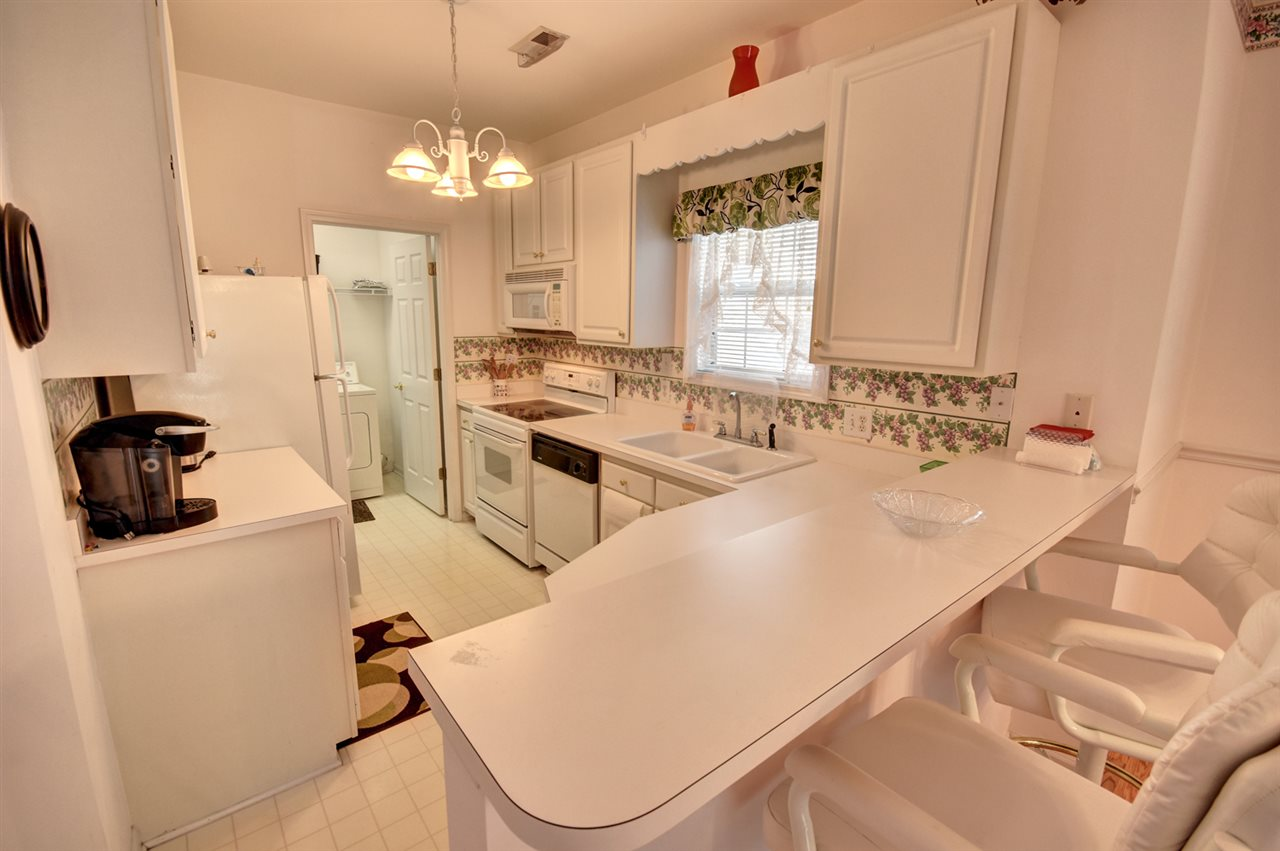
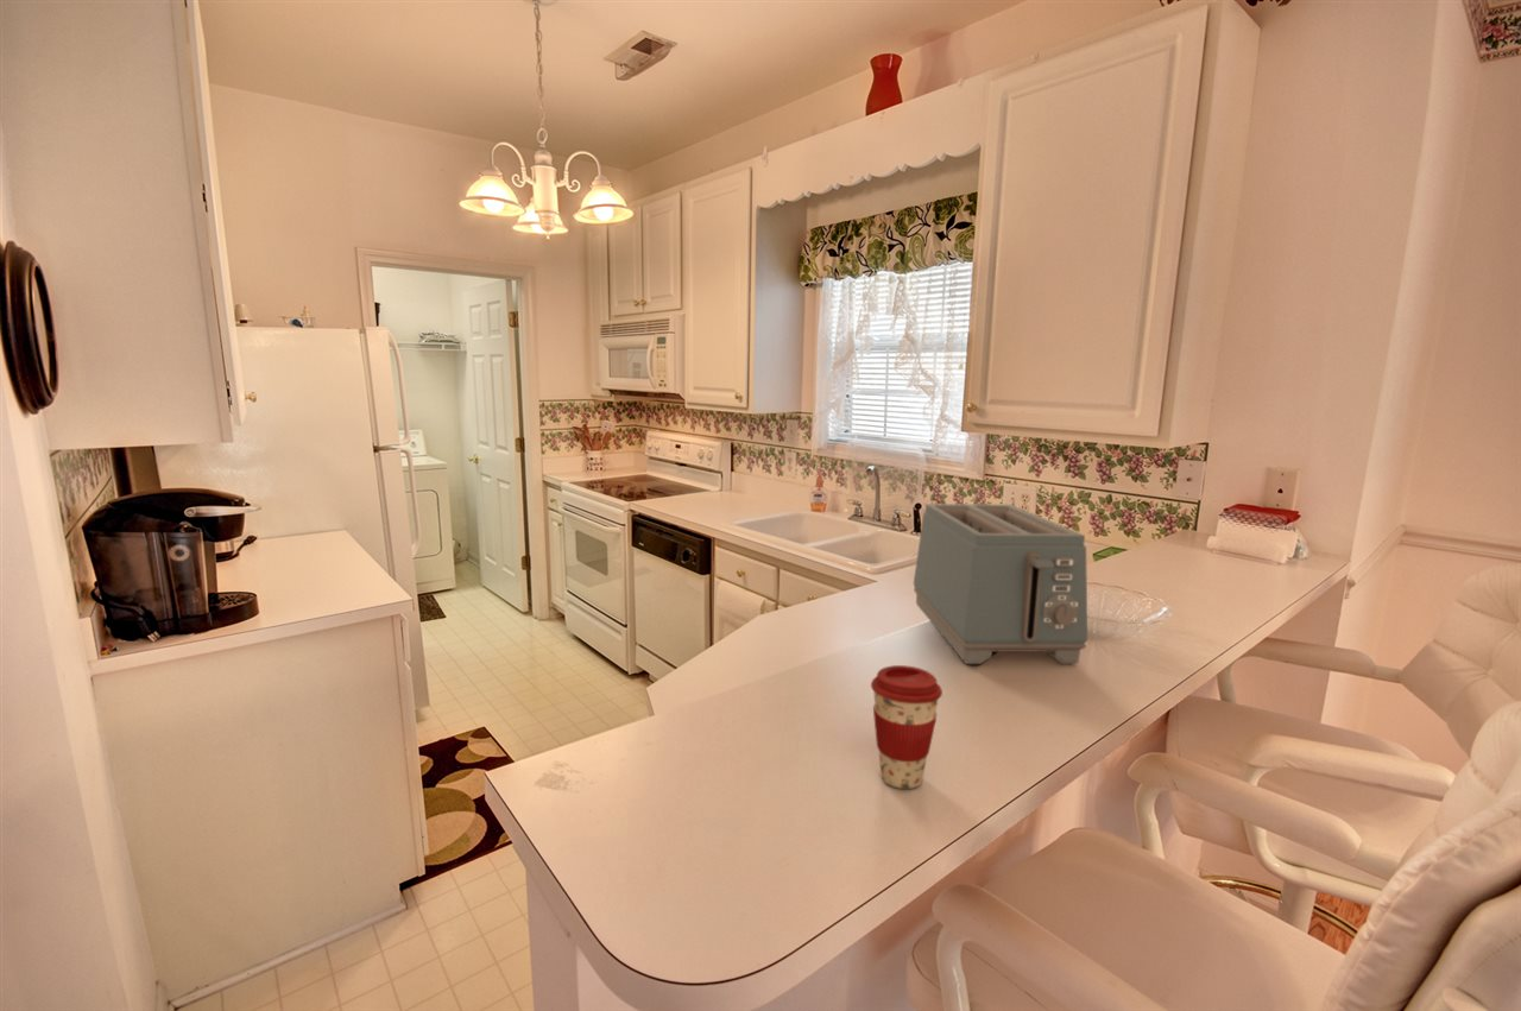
+ coffee cup [870,664,943,790]
+ toaster [913,503,1088,665]
